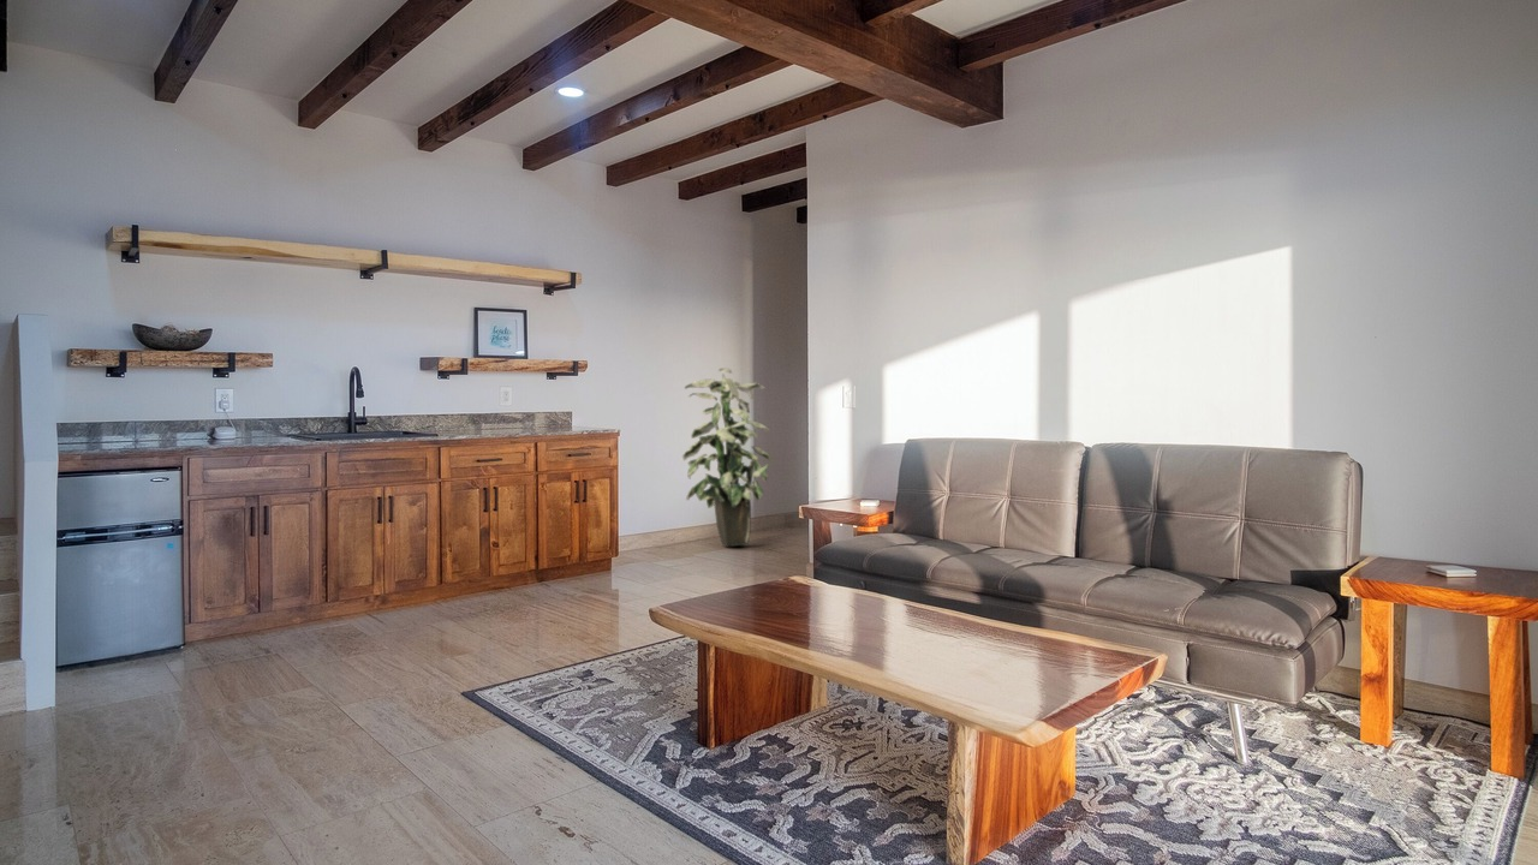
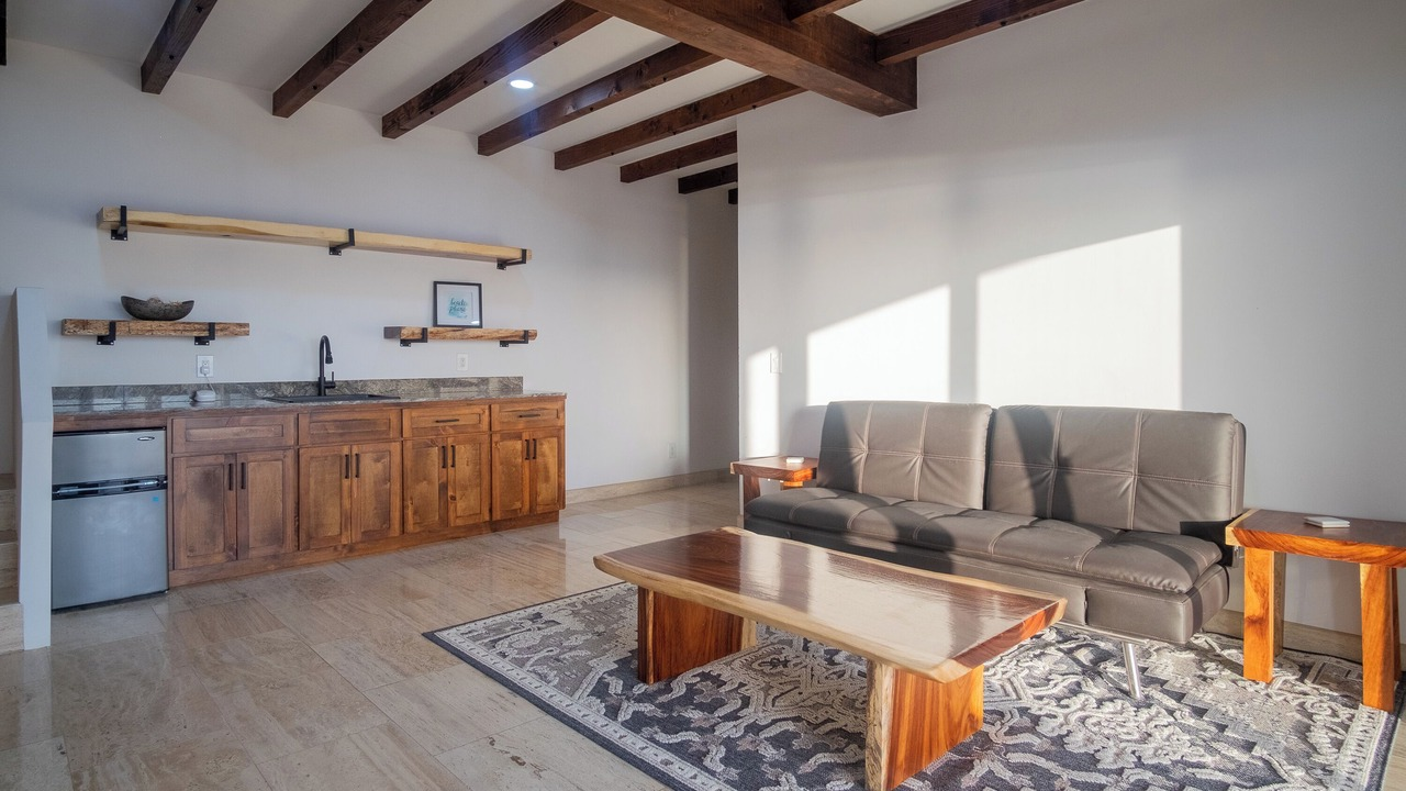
- indoor plant [681,366,773,548]
